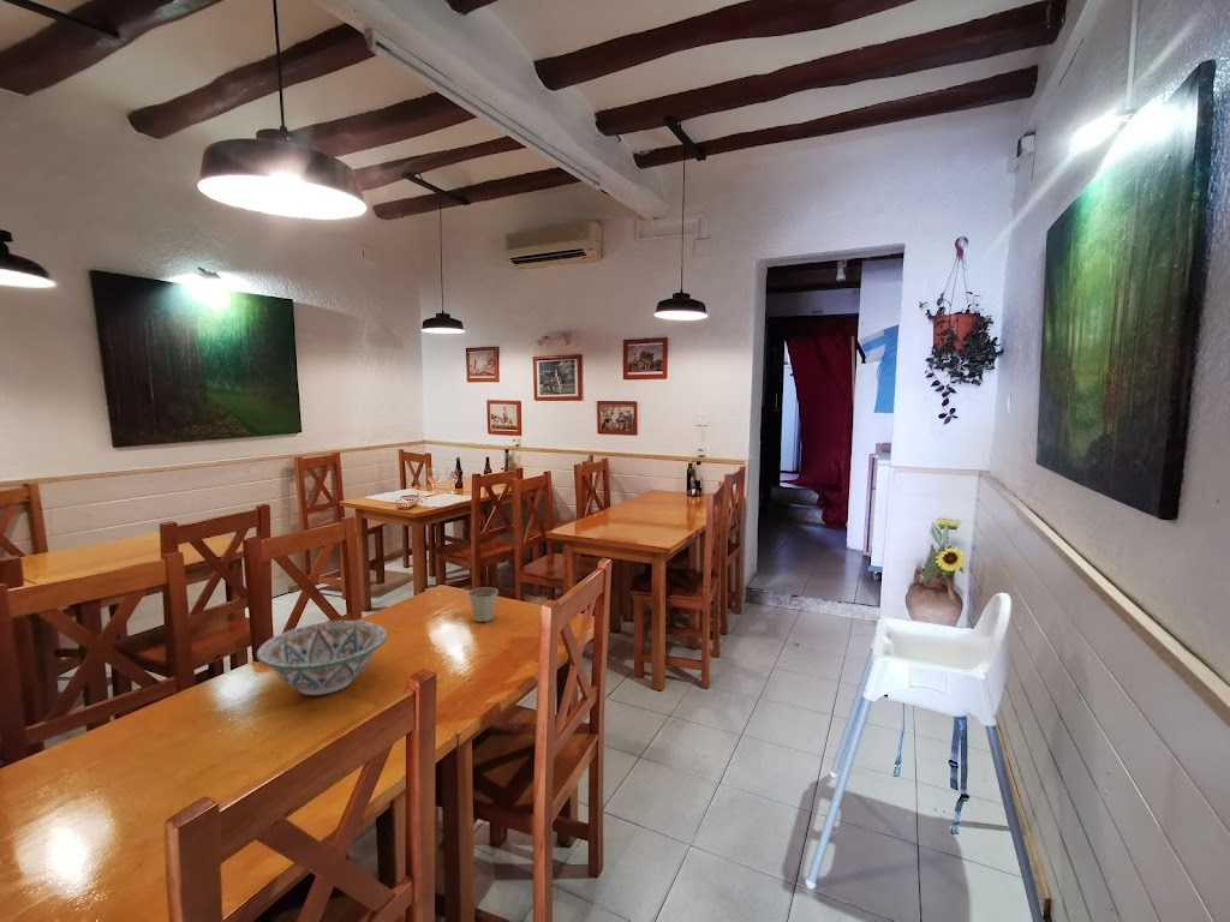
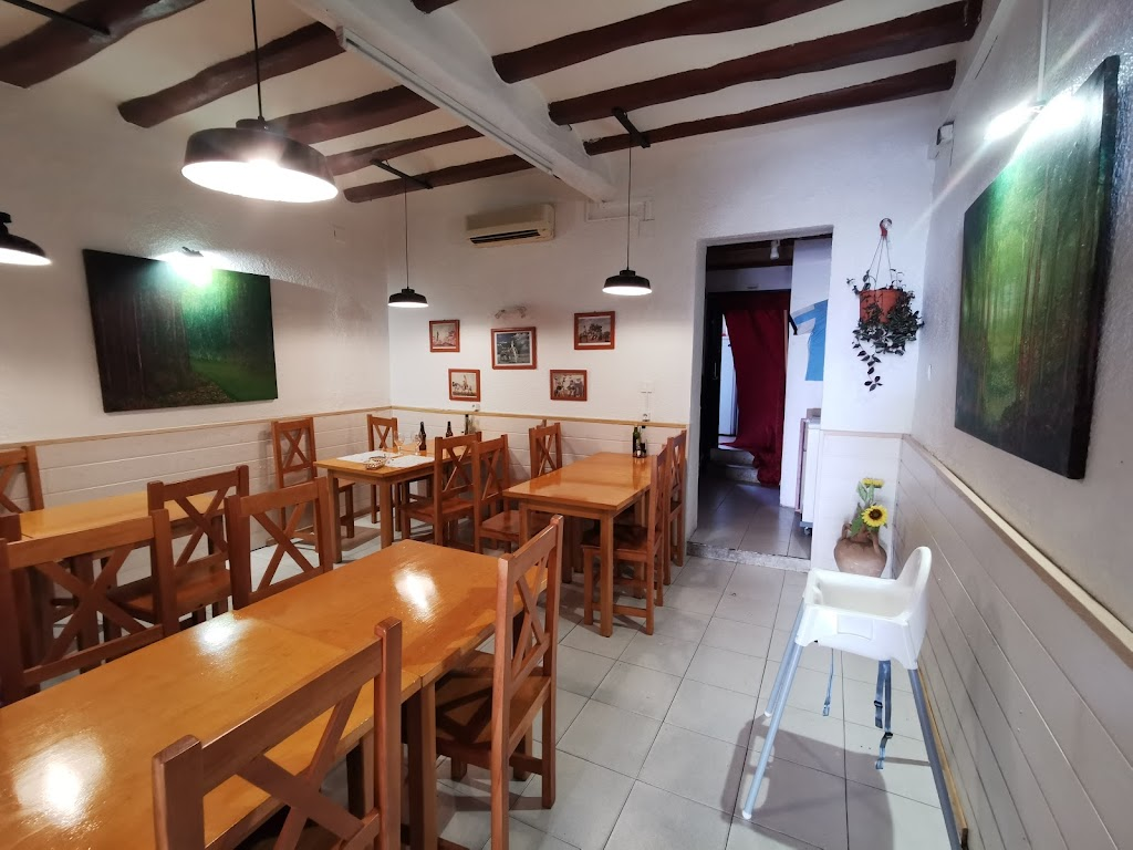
- flower pot [466,586,500,623]
- decorative bowl [256,619,388,696]
